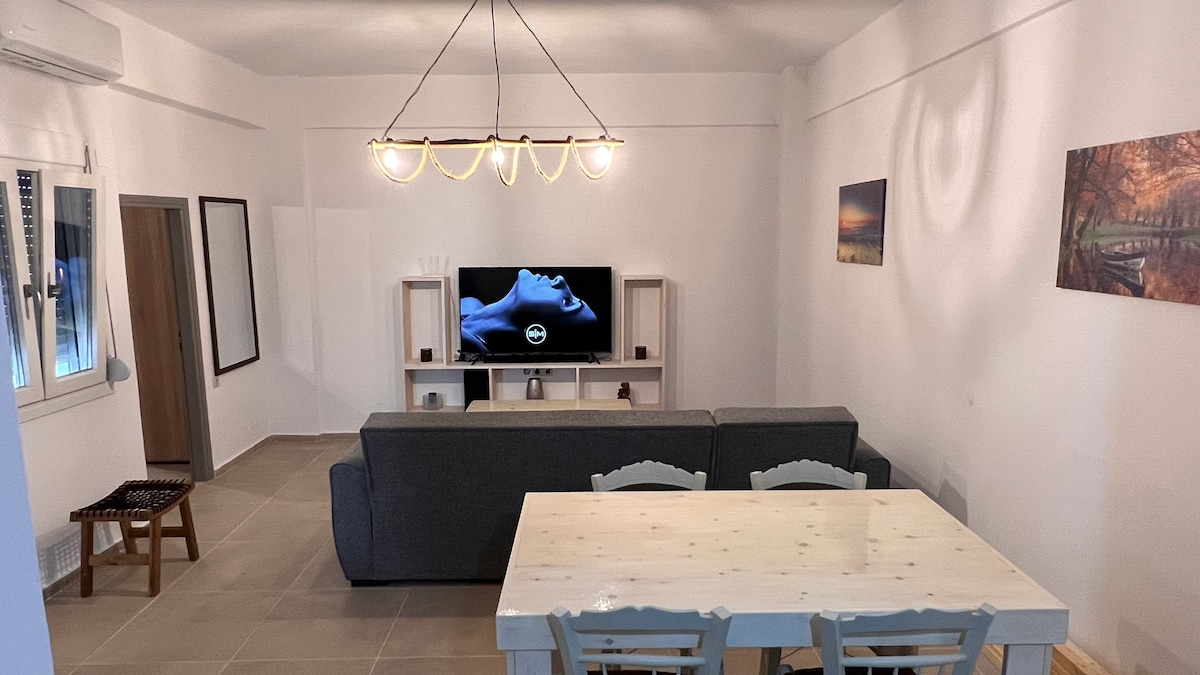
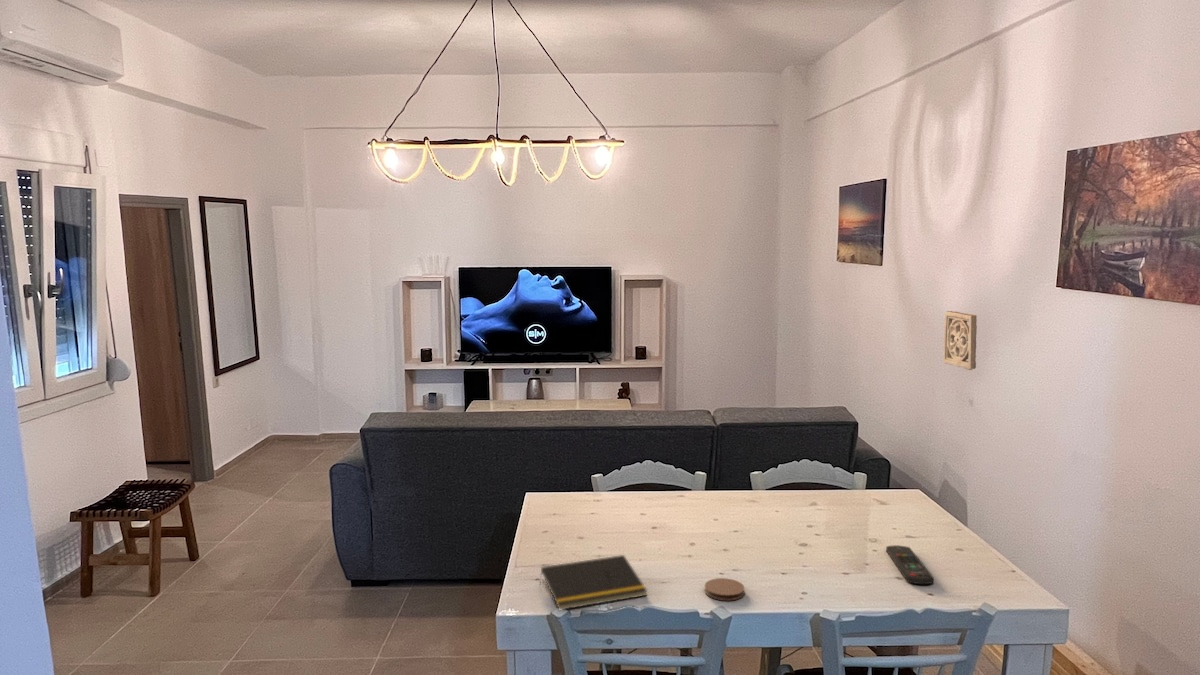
+ remote control [885,544,935,585]
+ coaster [704,577,746,601]
+ notepad [538,554,648,611]
+ wall ornament [942,310,978,371]
